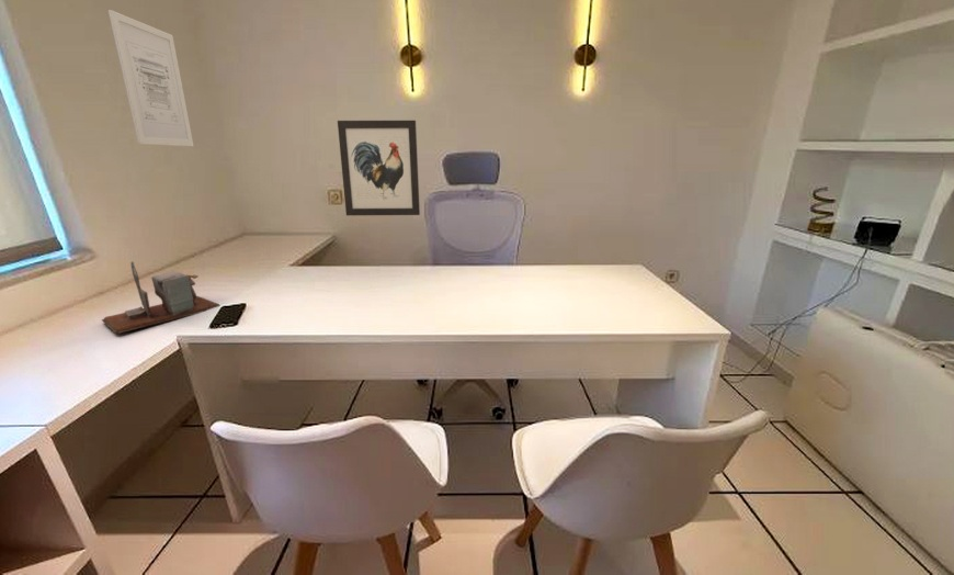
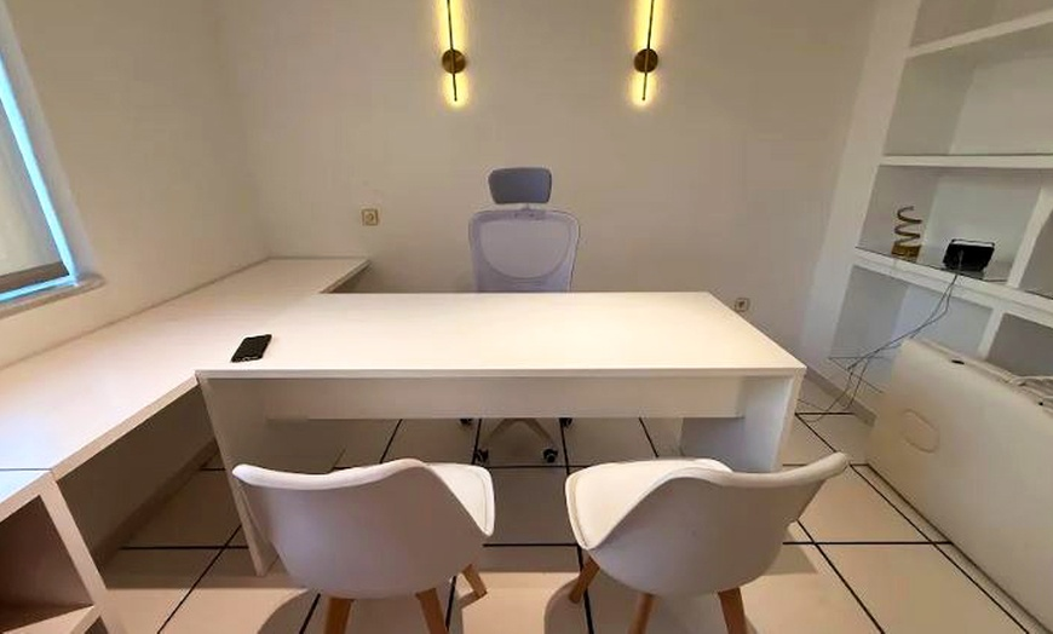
- wall art [337,120,421,216]
- desk organizer [101,260,220,334]
- wall art [107,9,195,147]
